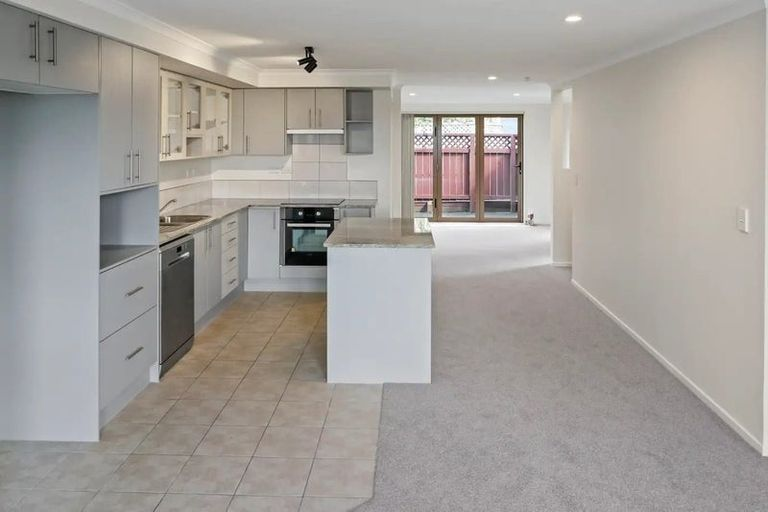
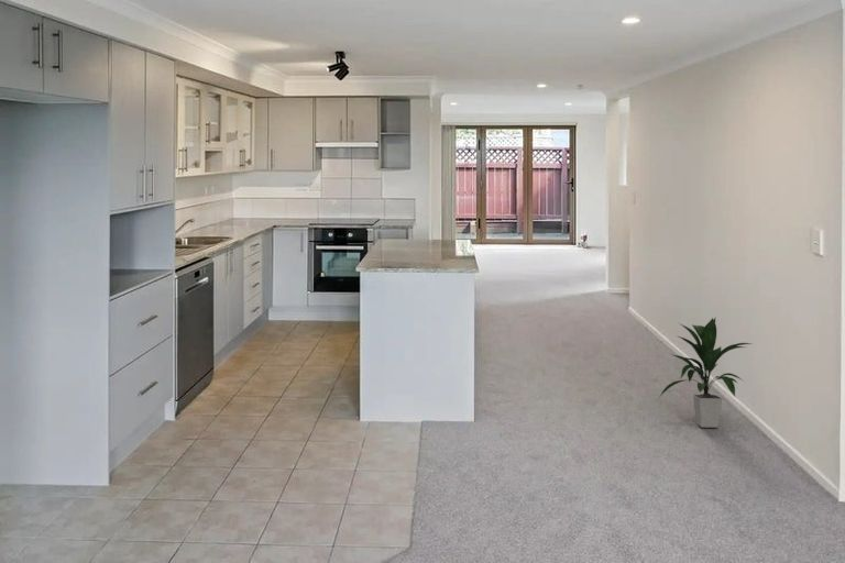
+ indoor plant [657,317,753,429]
